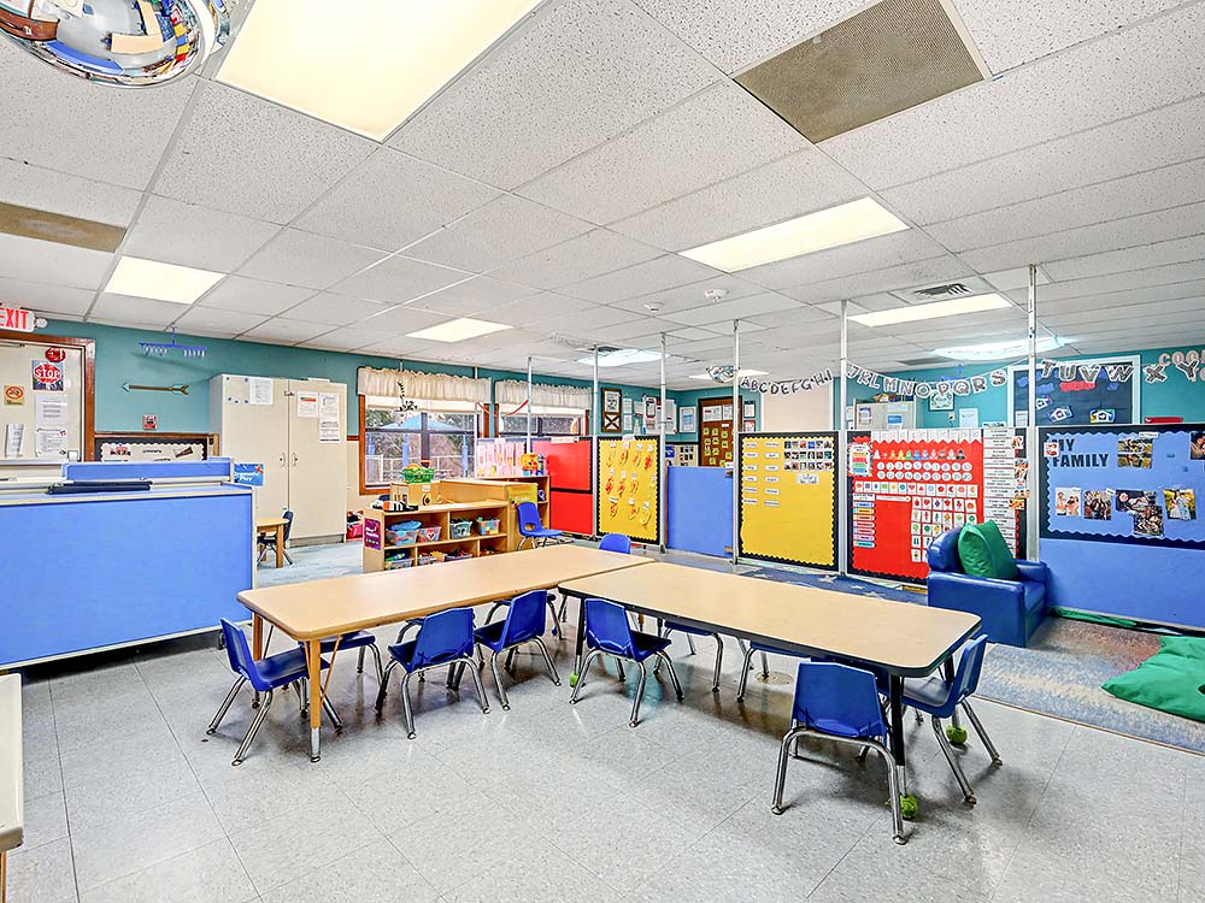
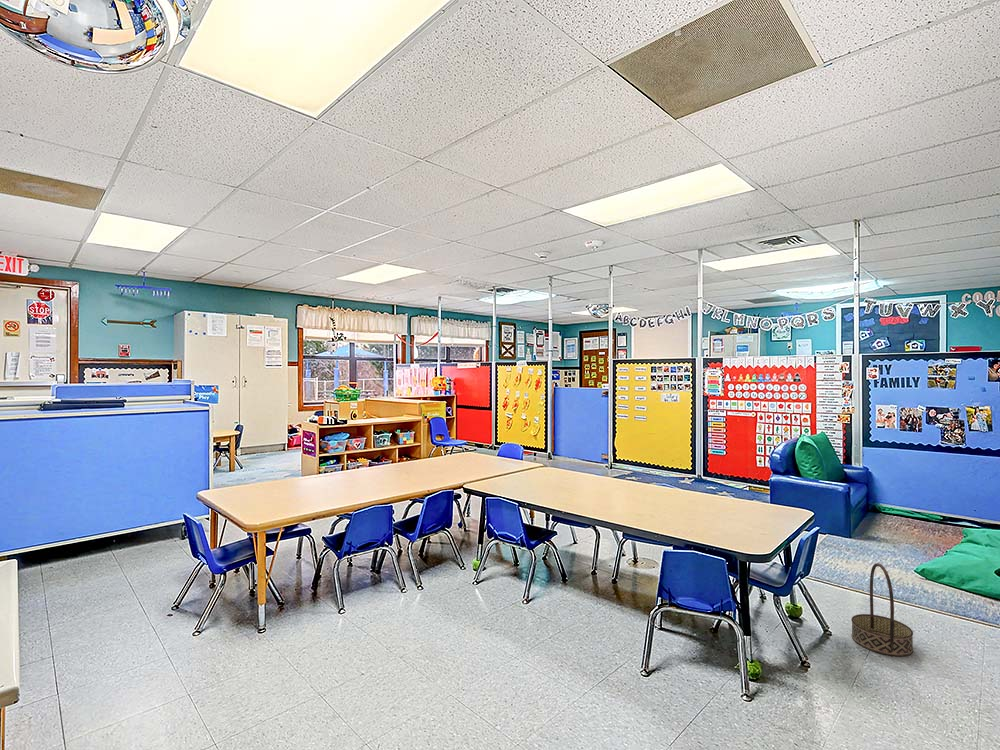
+ basket [850,562,914,657]
